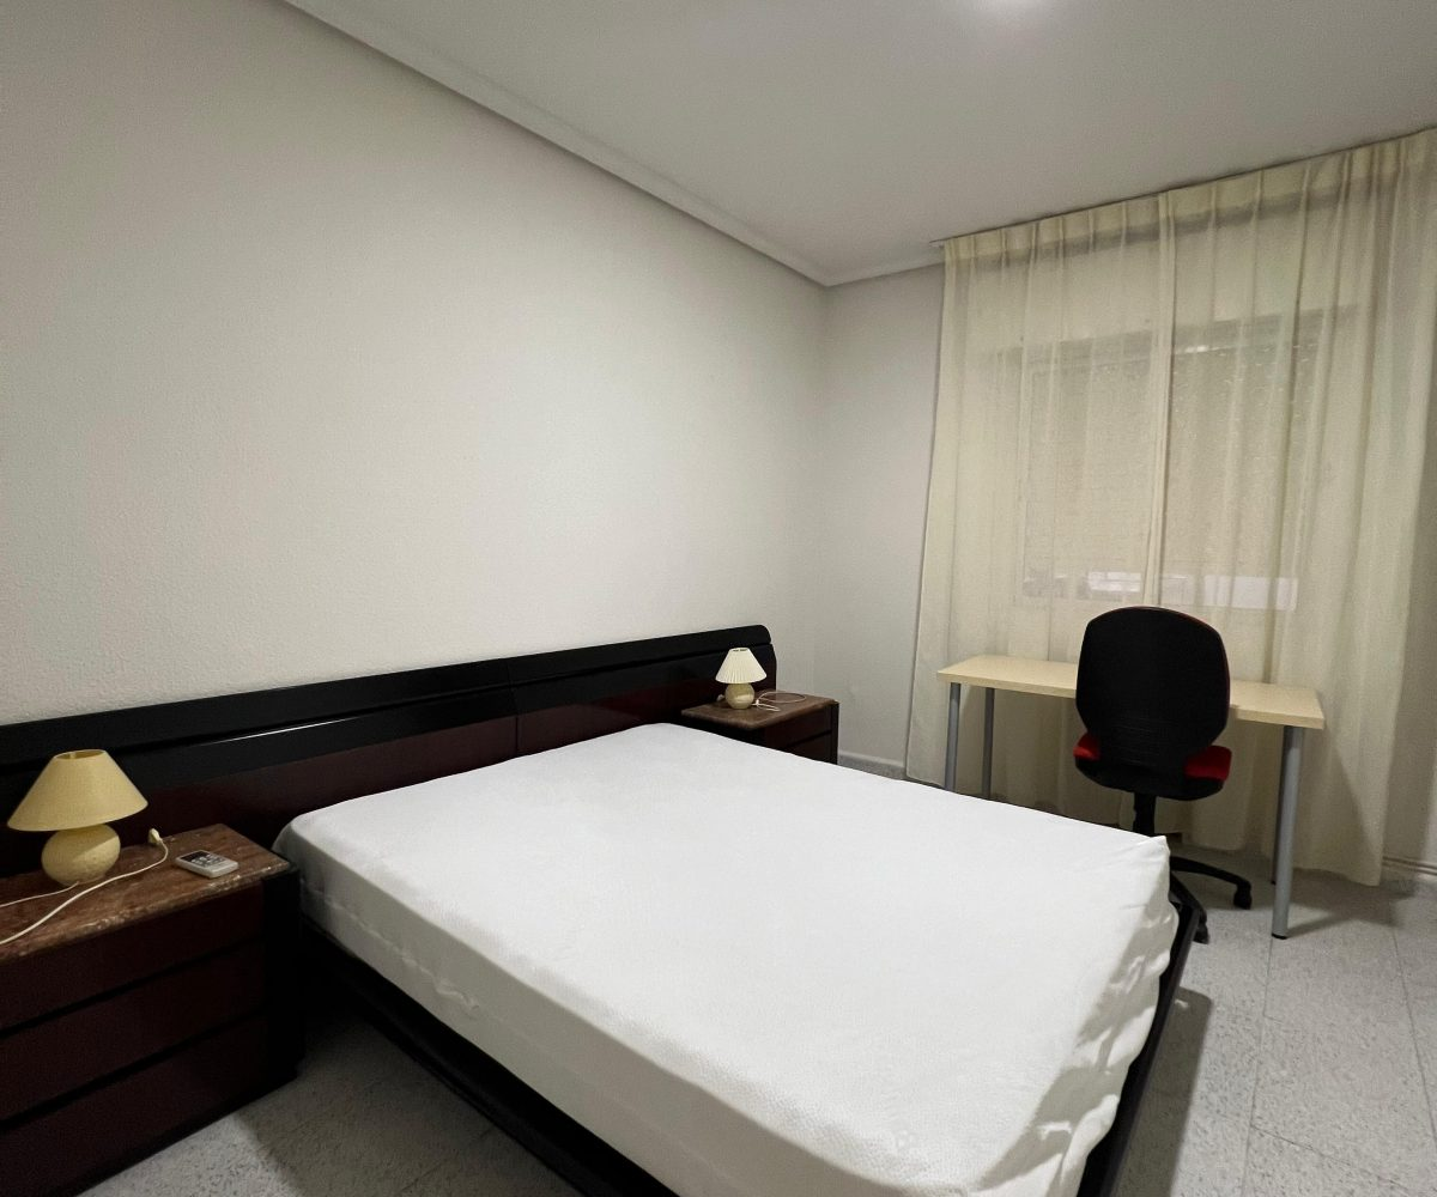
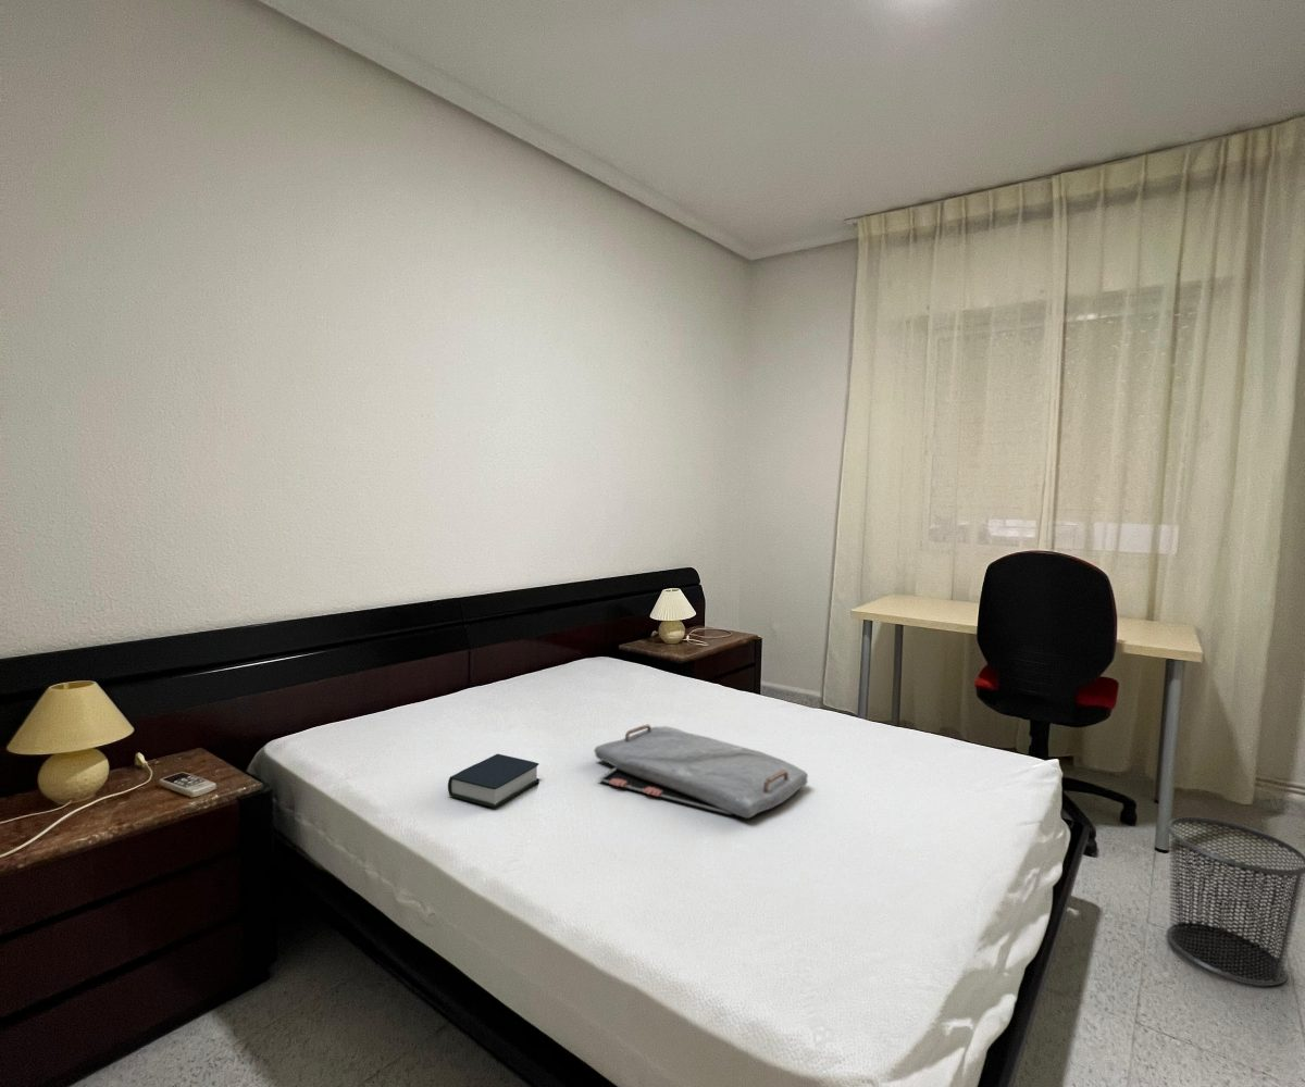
+ book [447,753,540,809]
+ serving tray [593,724,809,820]
+ waste bin [1166,815,1305,987]
